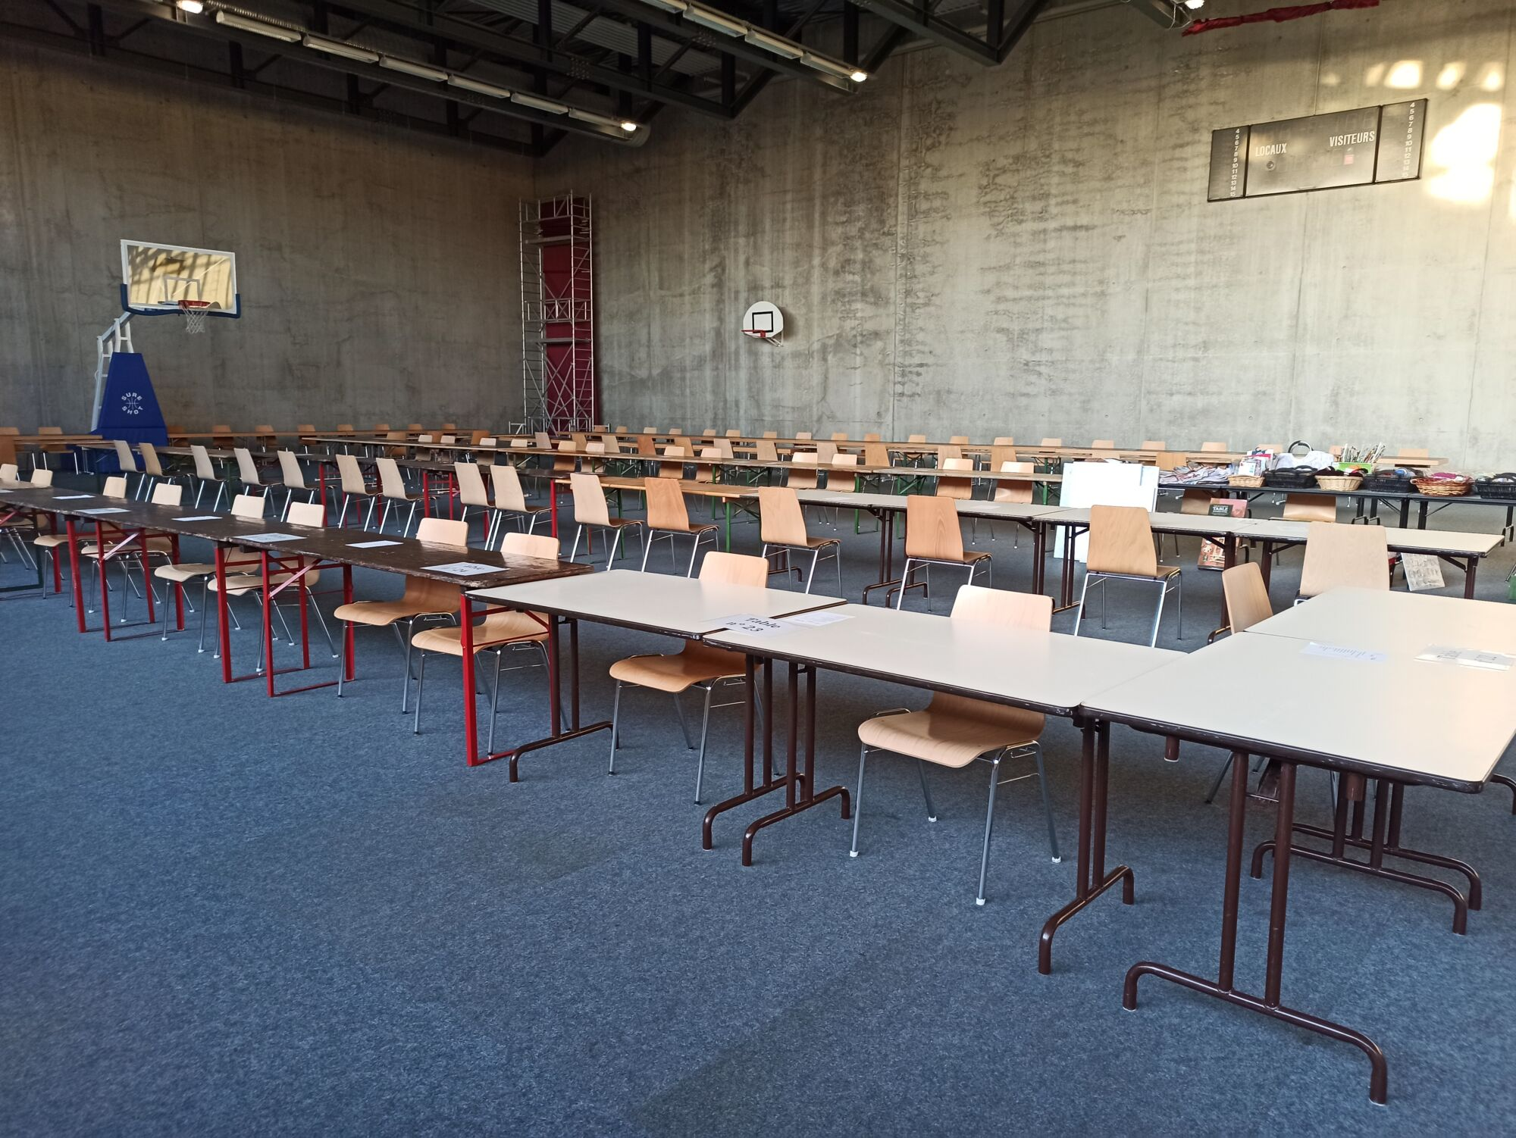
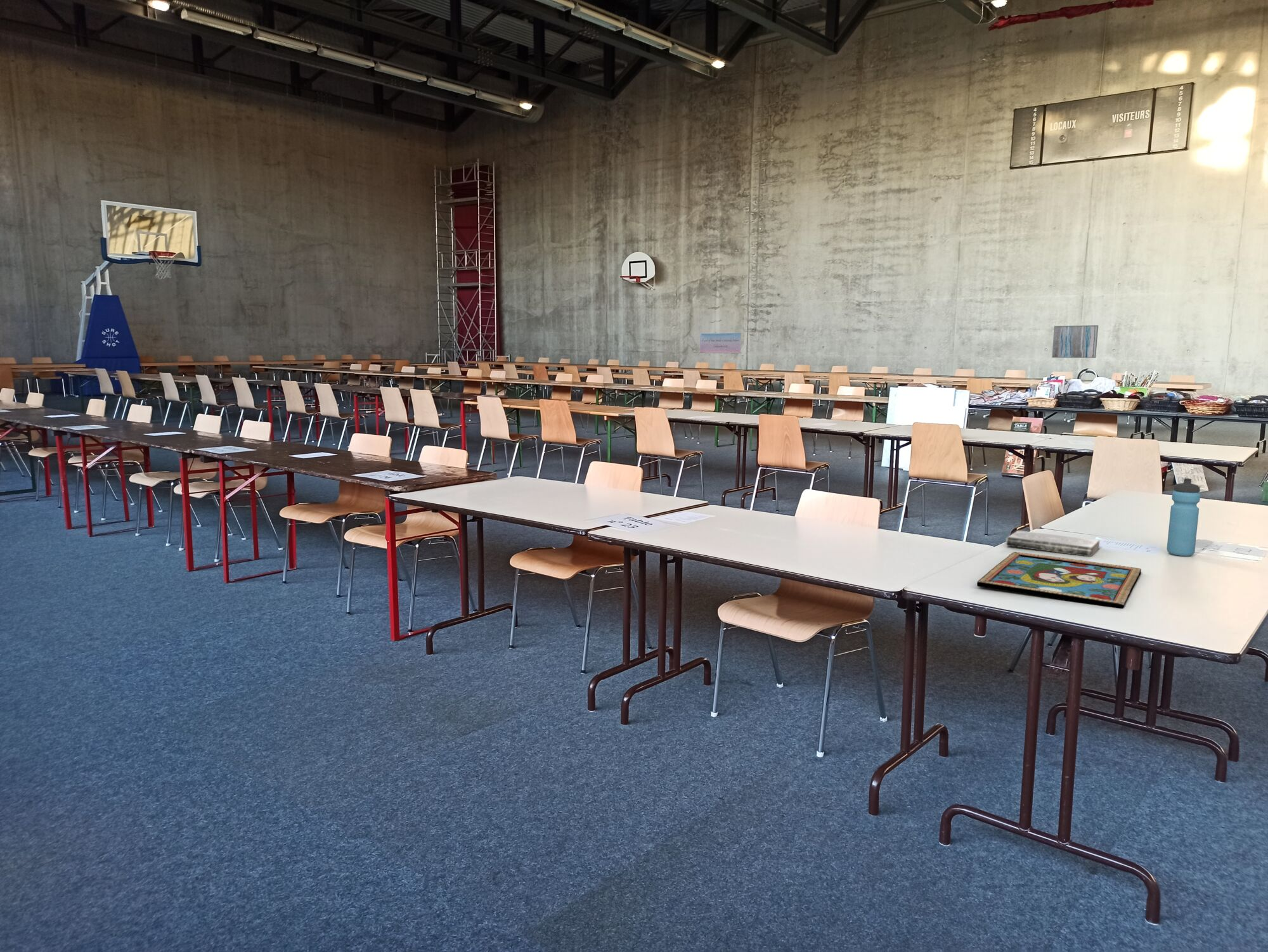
+ framed painting [976,551,1142,609]
+ water bottle [1166,478,1201,557]
+ book [1005,530,1101,557]
+ banner [699,333,742,354]
+ wall art [1051,325,1099,359]
